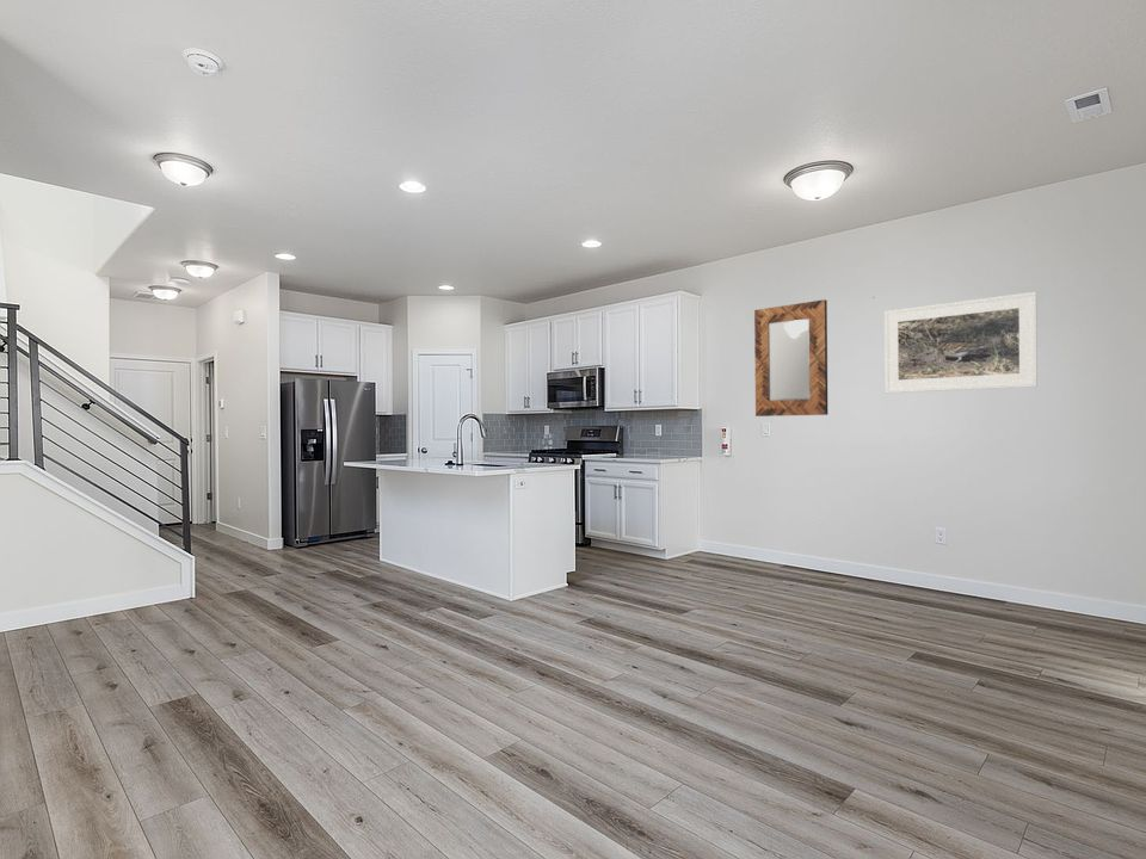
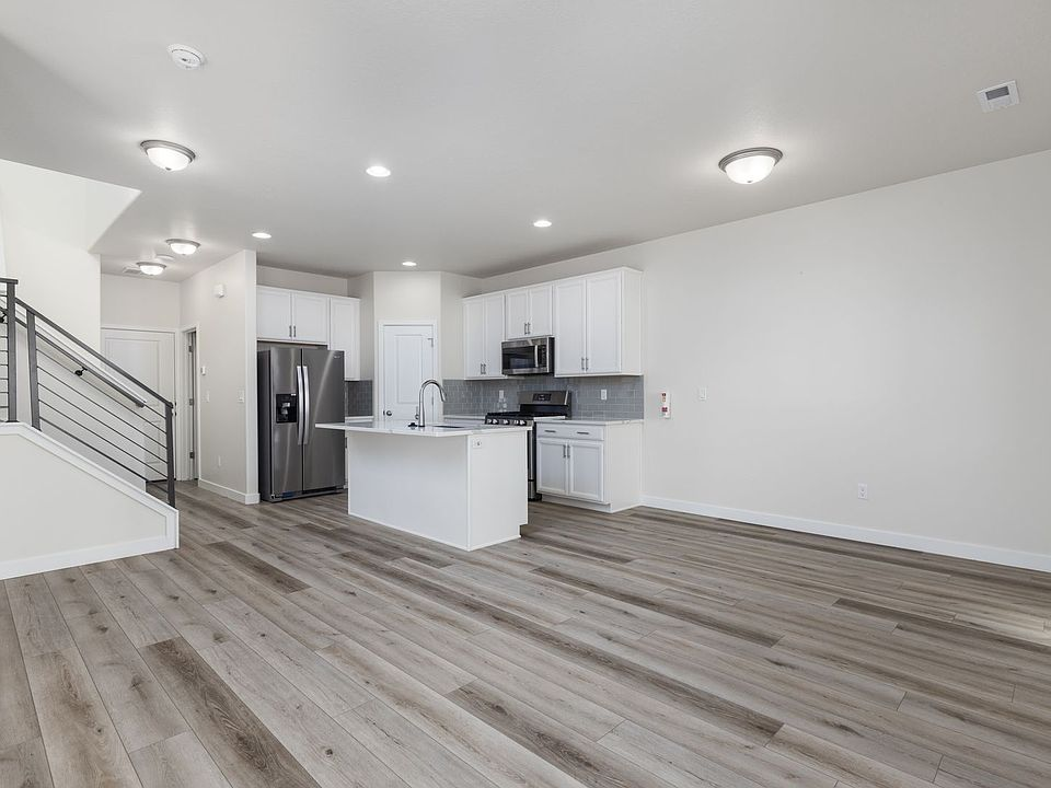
- home mirror [753,298,828,418]
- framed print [883,291,1039,394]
